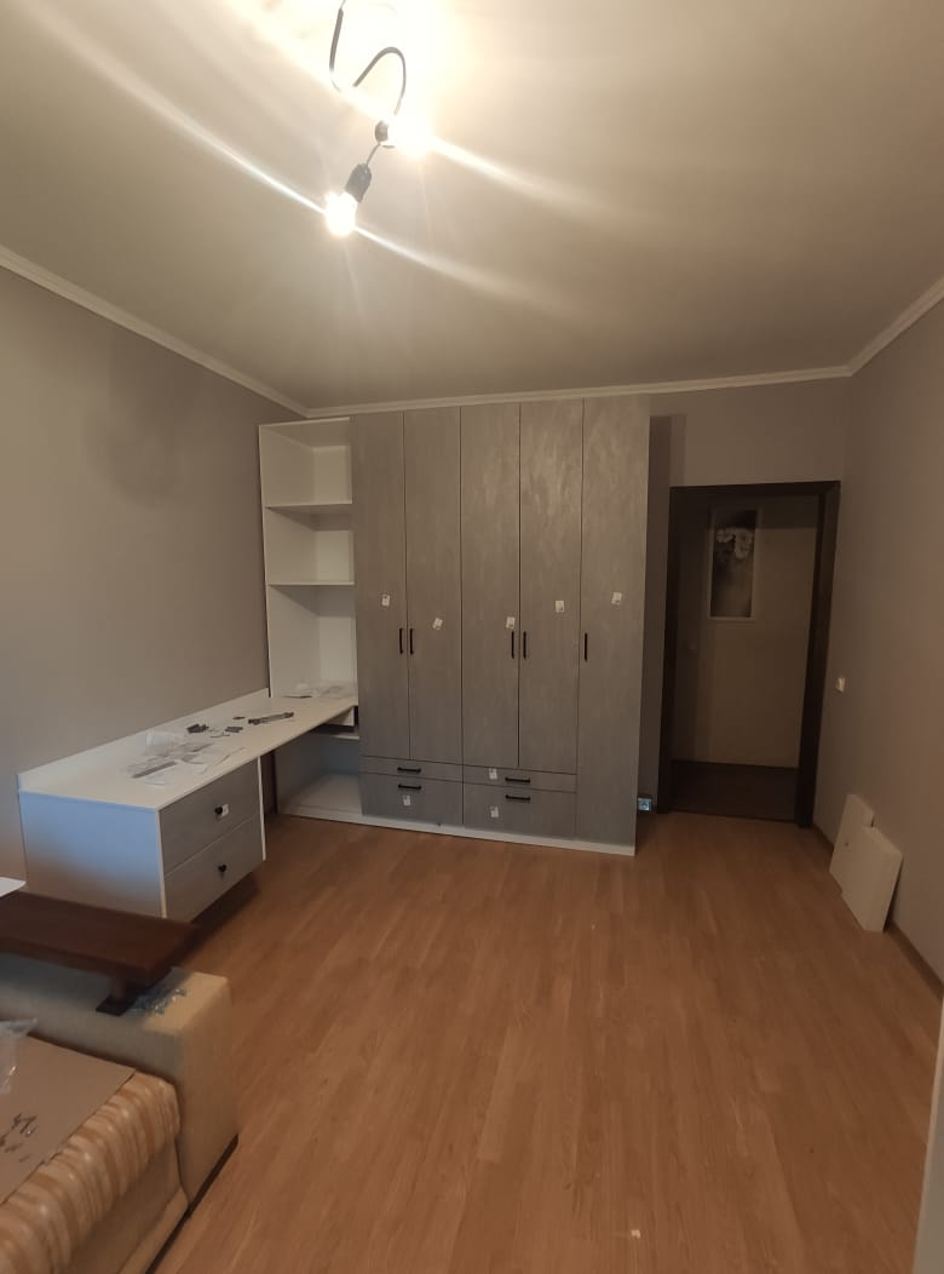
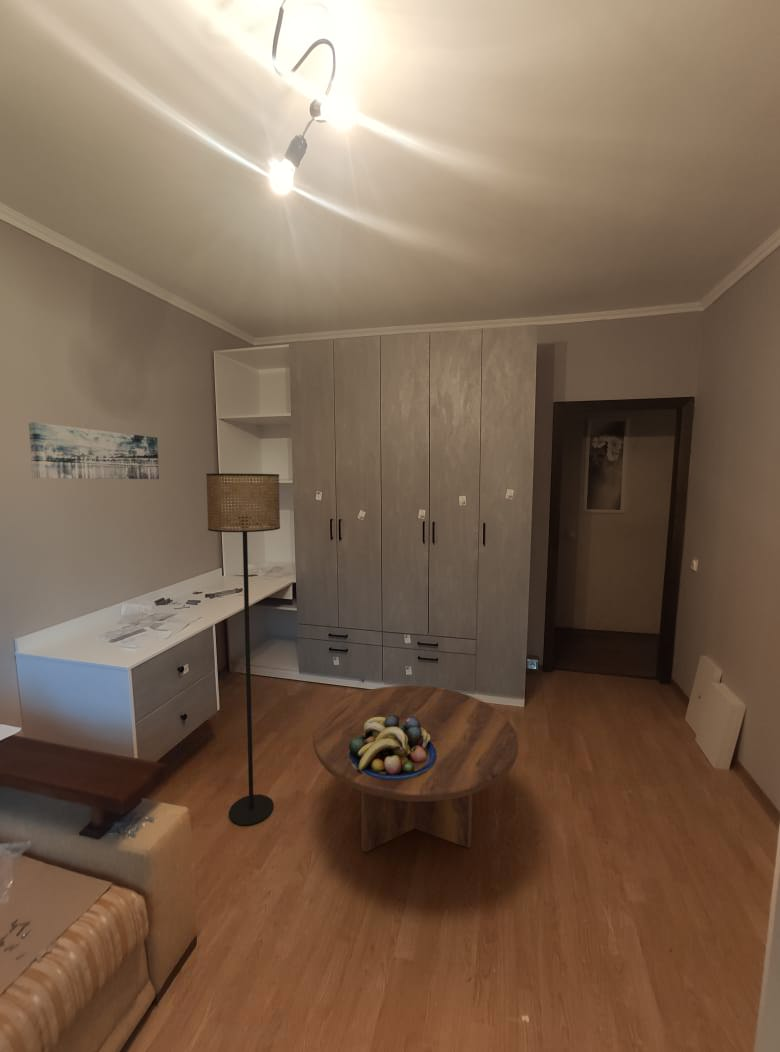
+ fruit bowl [348,715,437,779]
+ floor lamp [205,472,281,826]
+ wall art [28,421,160,480]
+ coffee table [312,684,519,853]
